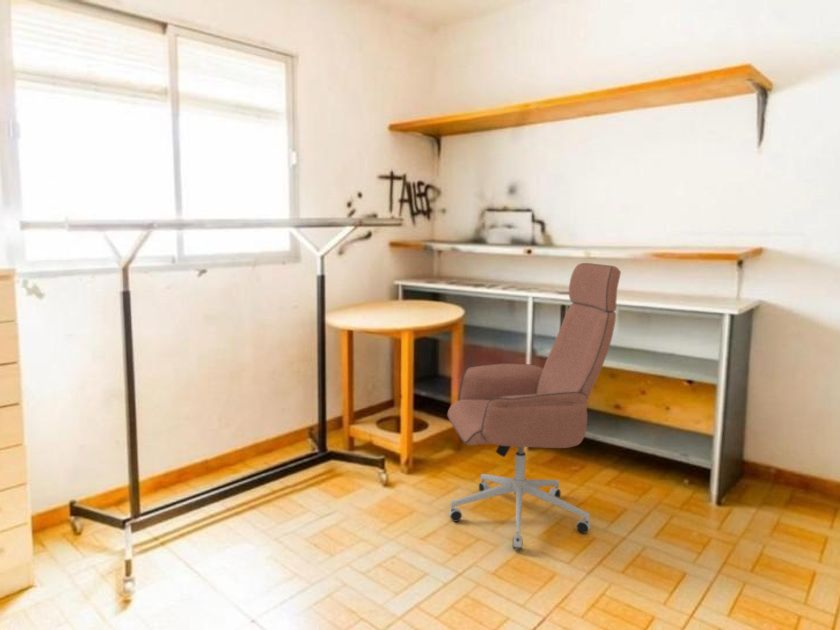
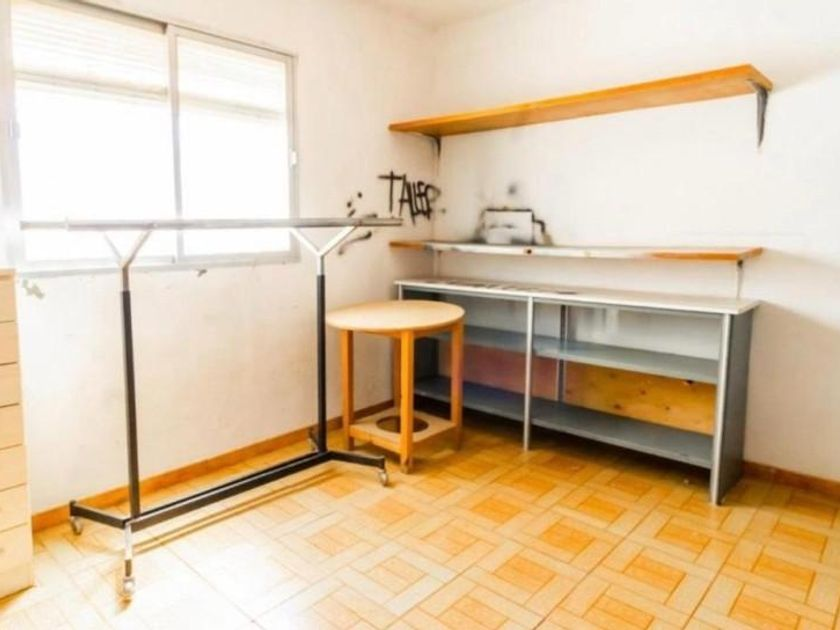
- office chair [446,262,622,551]
